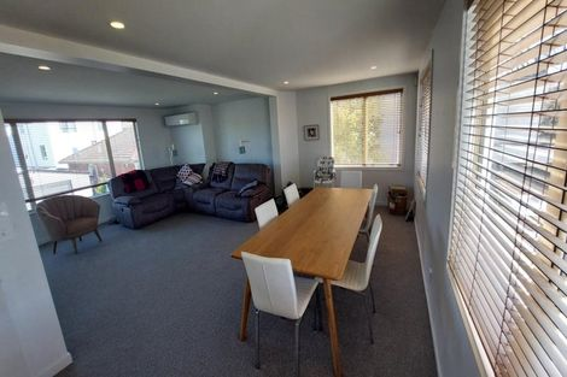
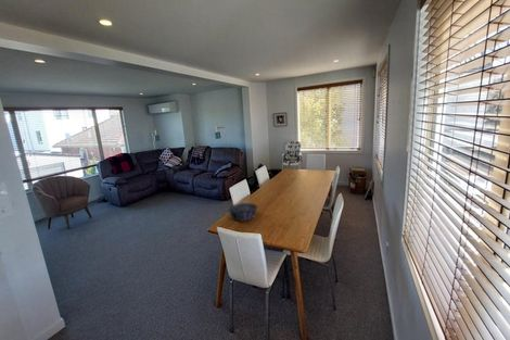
+ decorative bowl [227,202,258,223]
